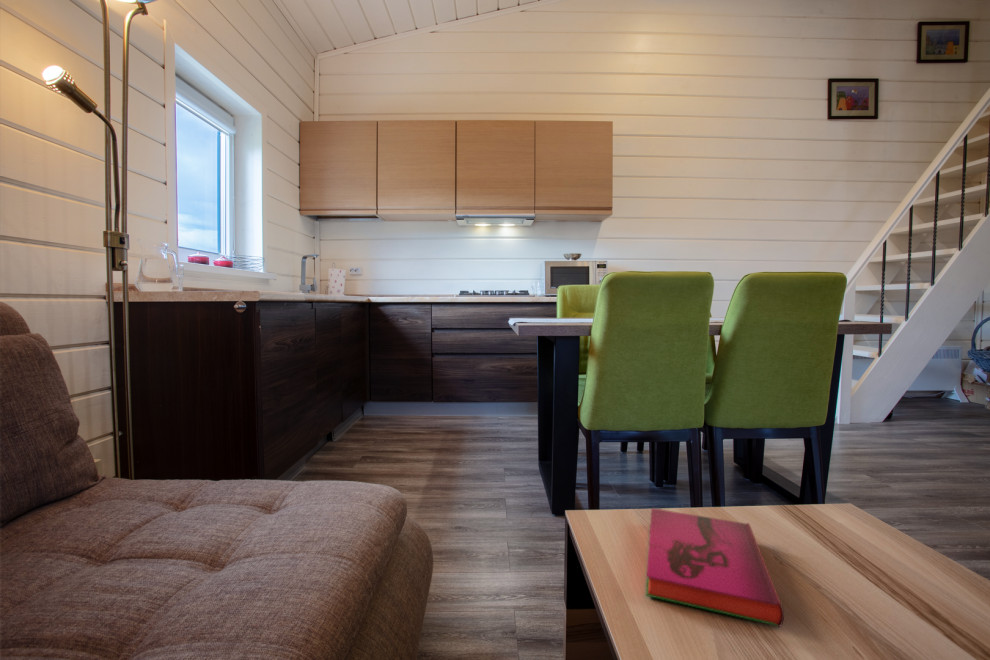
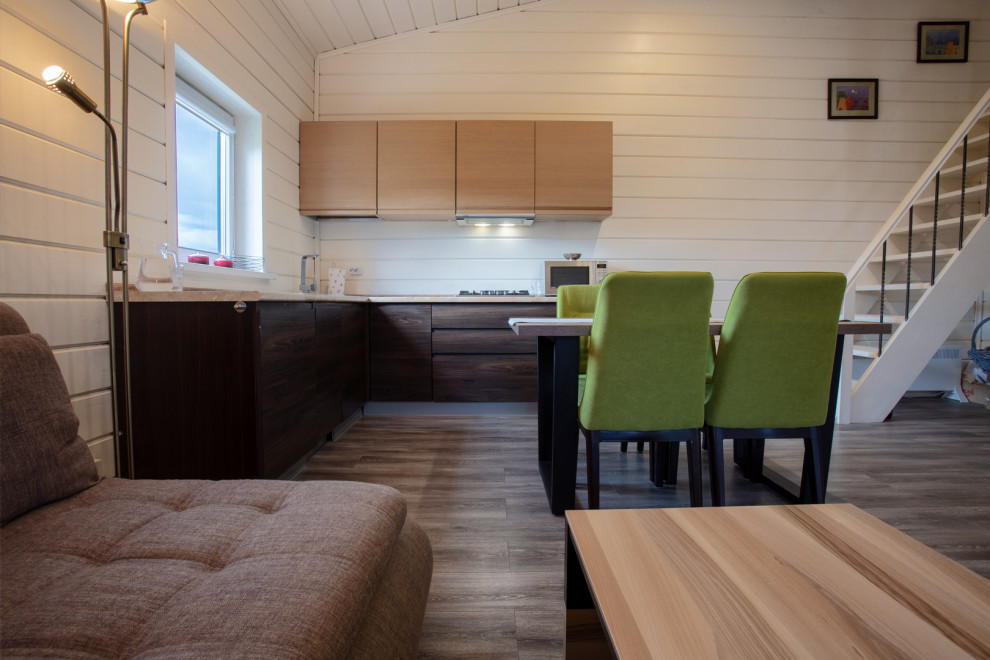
- hardback book [645,507,785,628]
